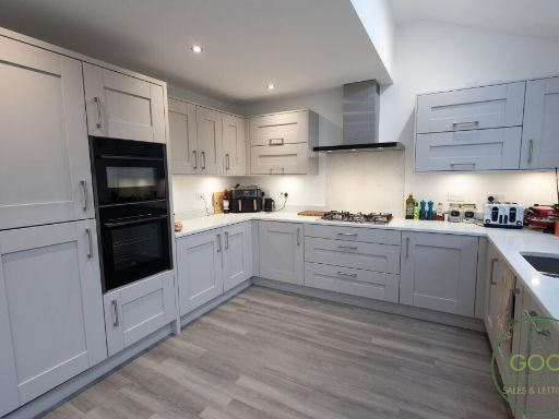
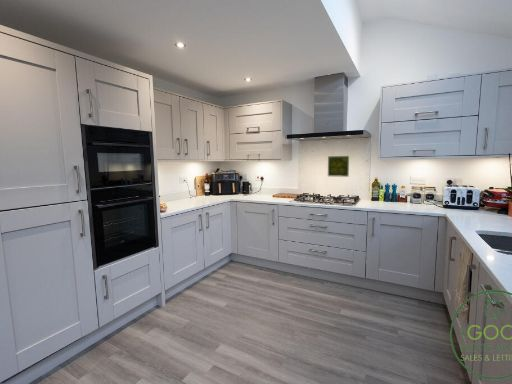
+ decorative tile [327,155,350,178]
